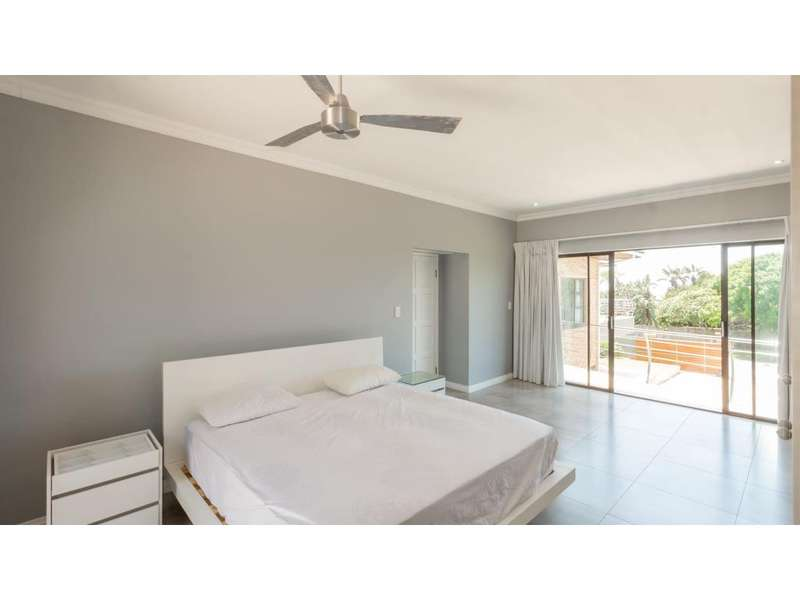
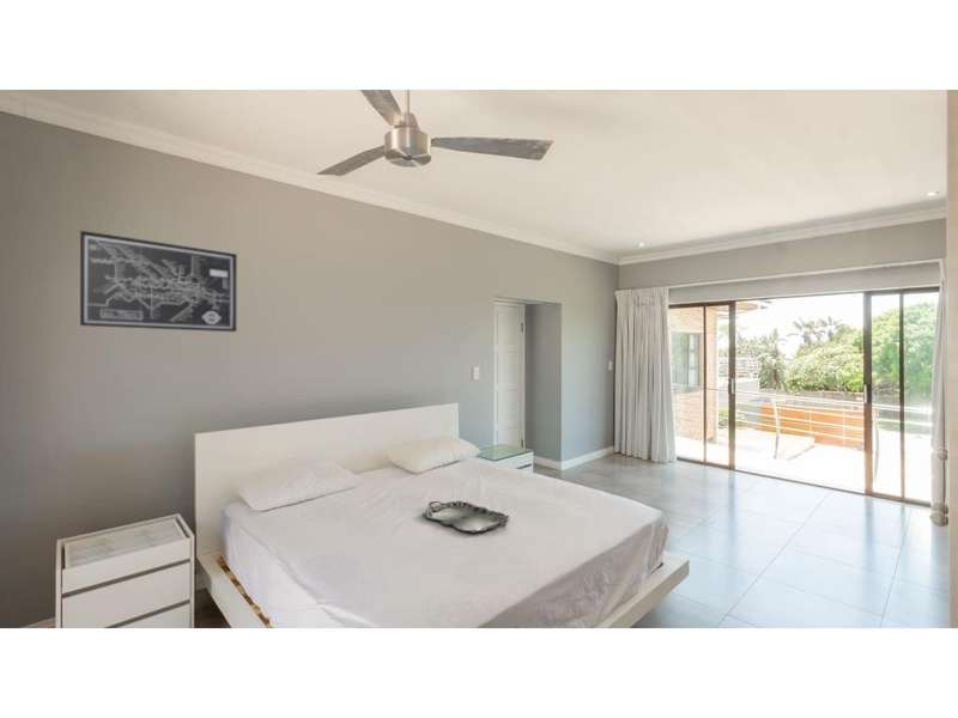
+ wall art [79,230,238,333]
+ serving tray [422,500,510,534]
